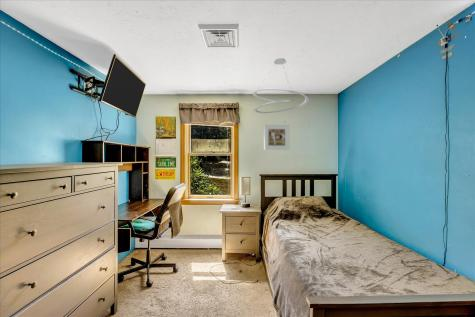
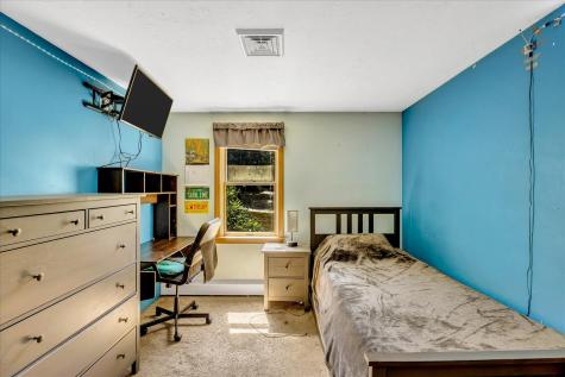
- ceiling light fixture [252,57,310,115]
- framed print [263,124,290,151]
